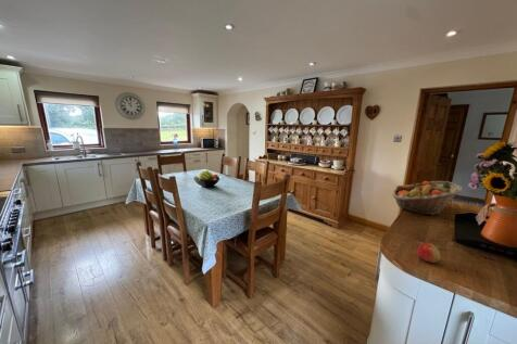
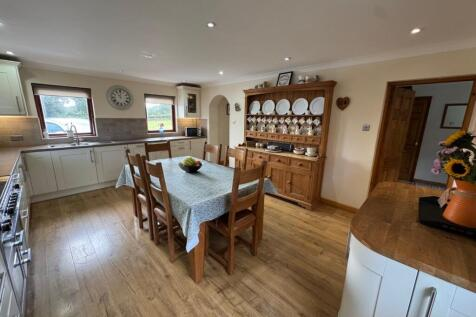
- apple [417,242,441,264]
- fruit basket [391,180,464,216]
